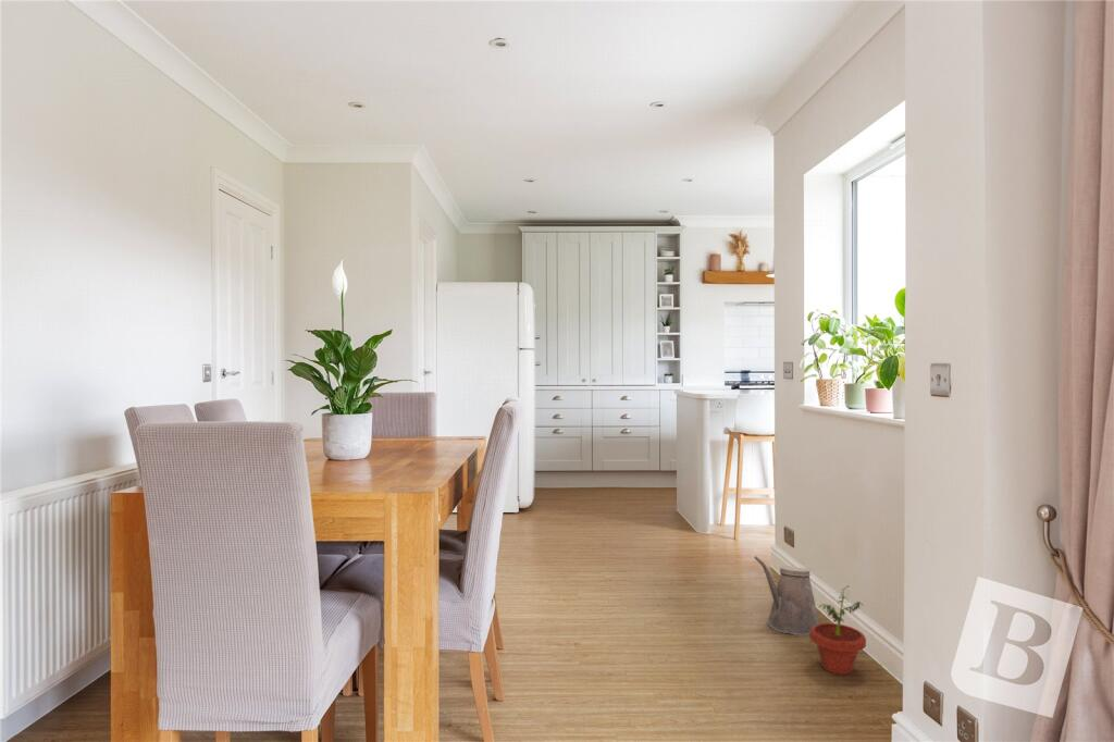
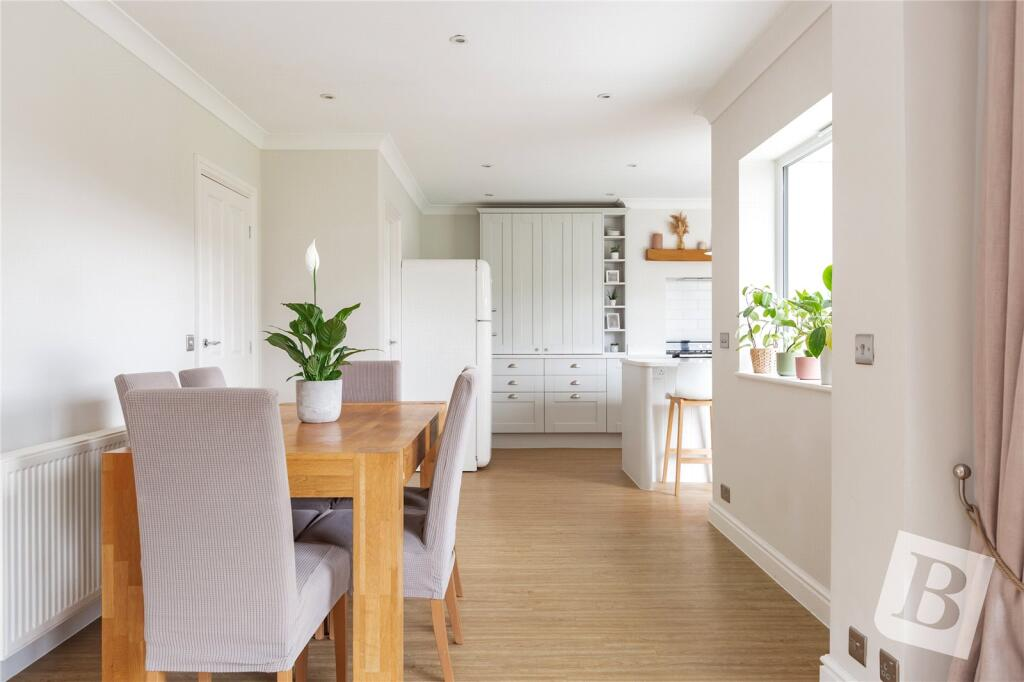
- potted plant [808,585,867,676]
- watering can [754,555,820,636]
